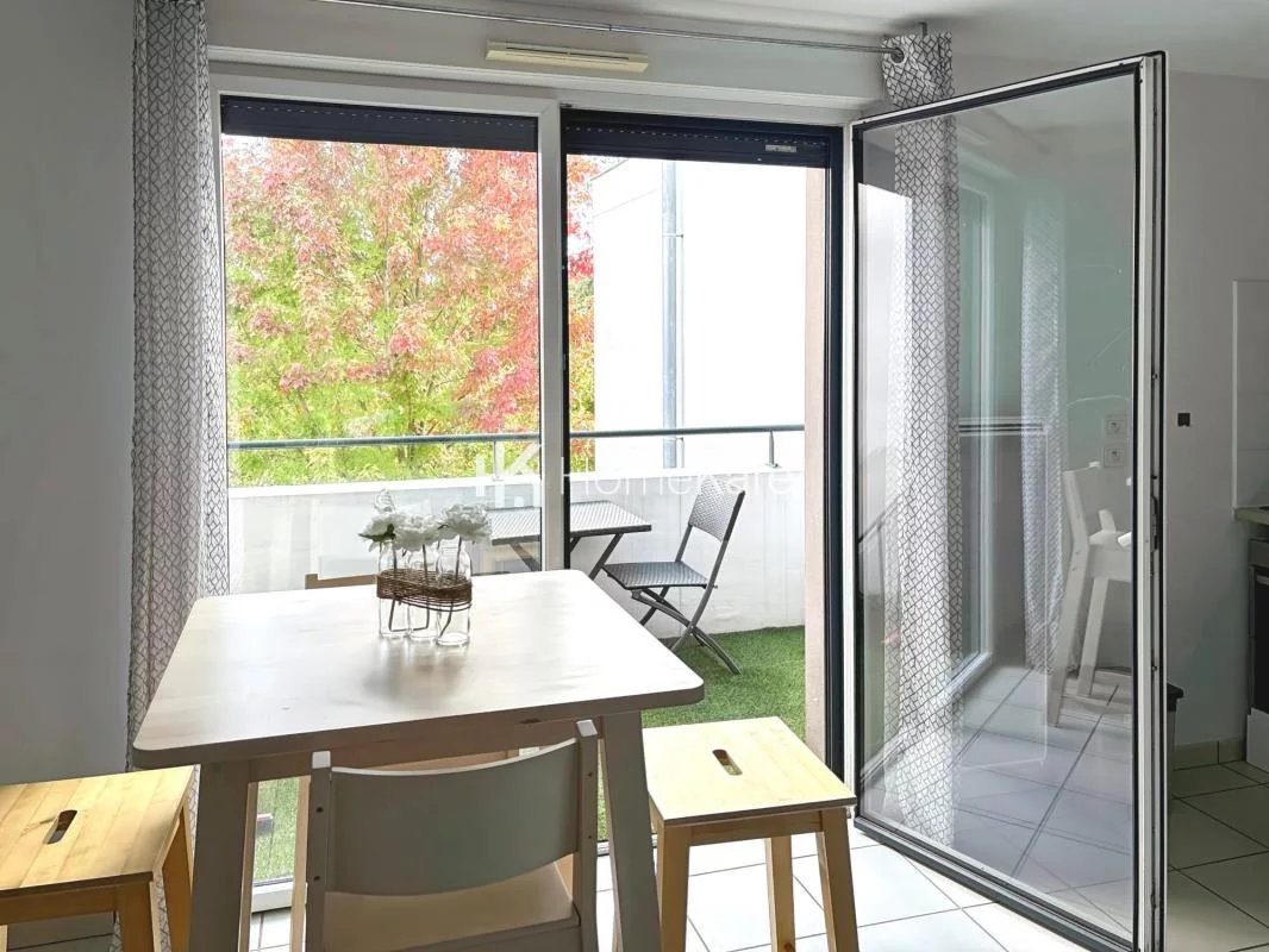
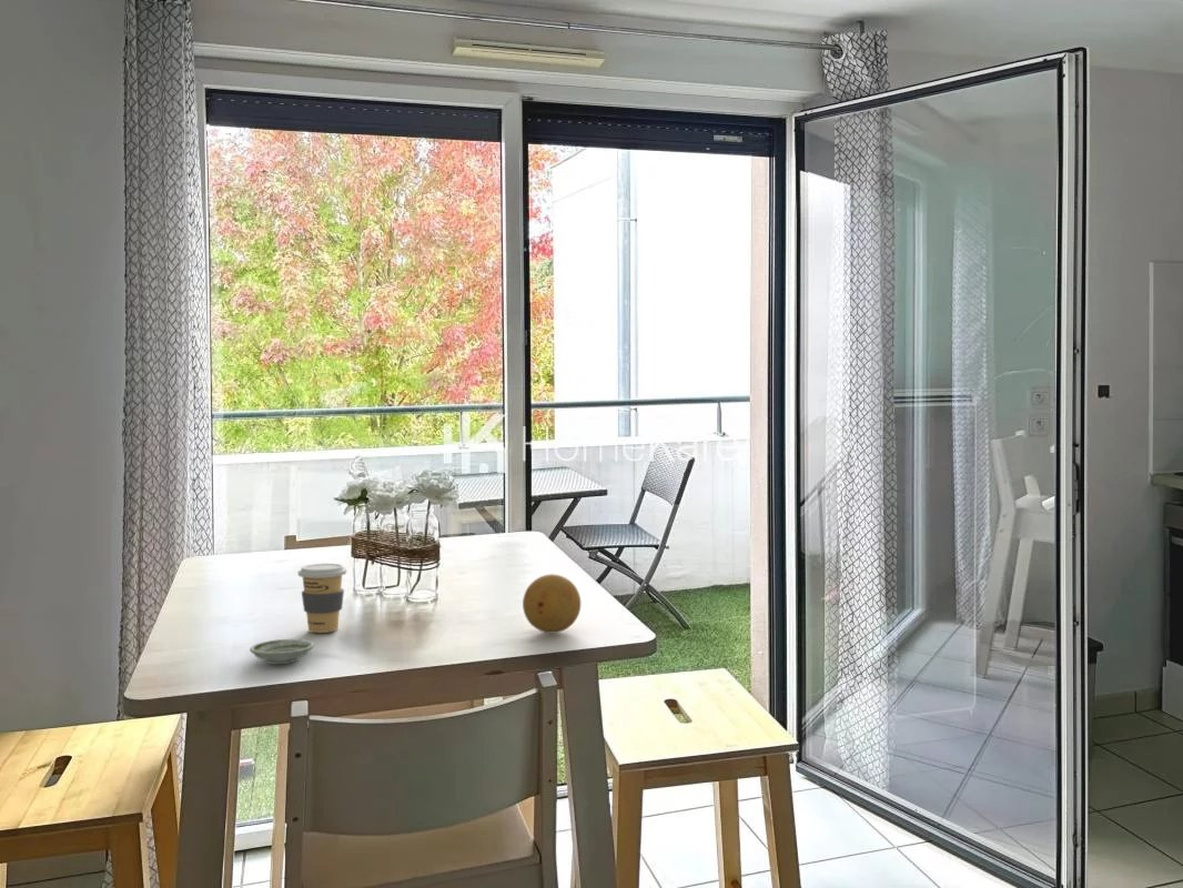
+ saucer [249,638,315,665]
+ fruit [522,573,582,634]
+ coffee cup [296,563,348,634]
